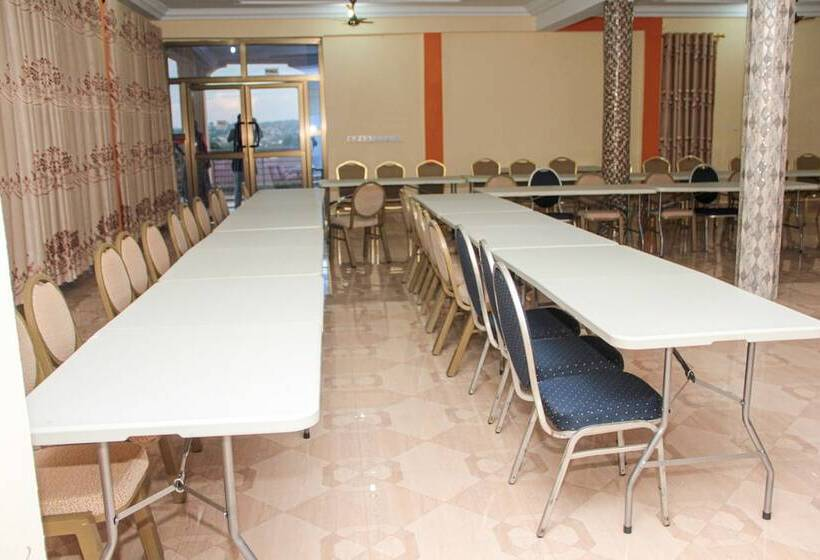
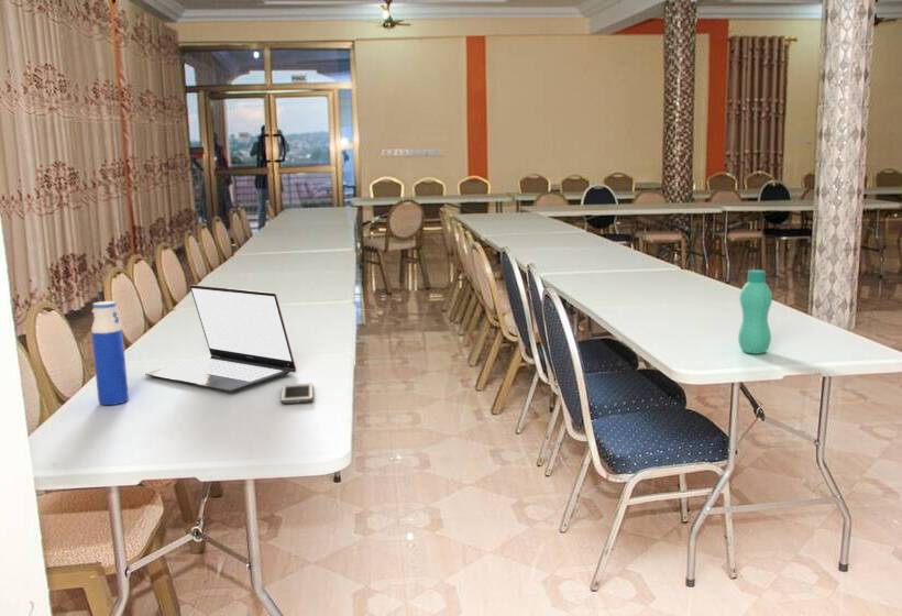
+ laptop [144,284,297,393]
+ water bottle [90,300,130,406]
+ bottle [737,268,773,355]
+ cell phone [279,383,315,405]
